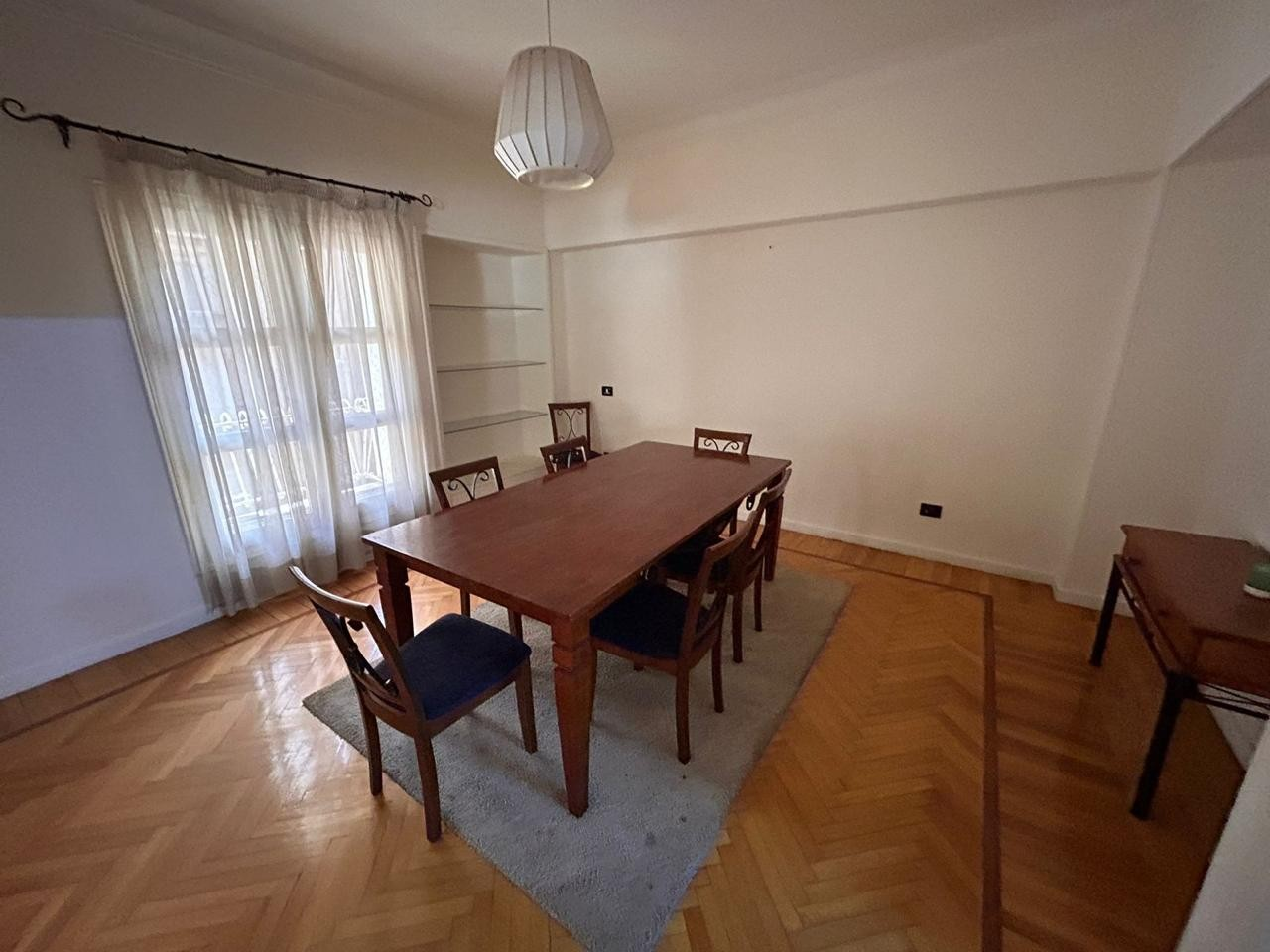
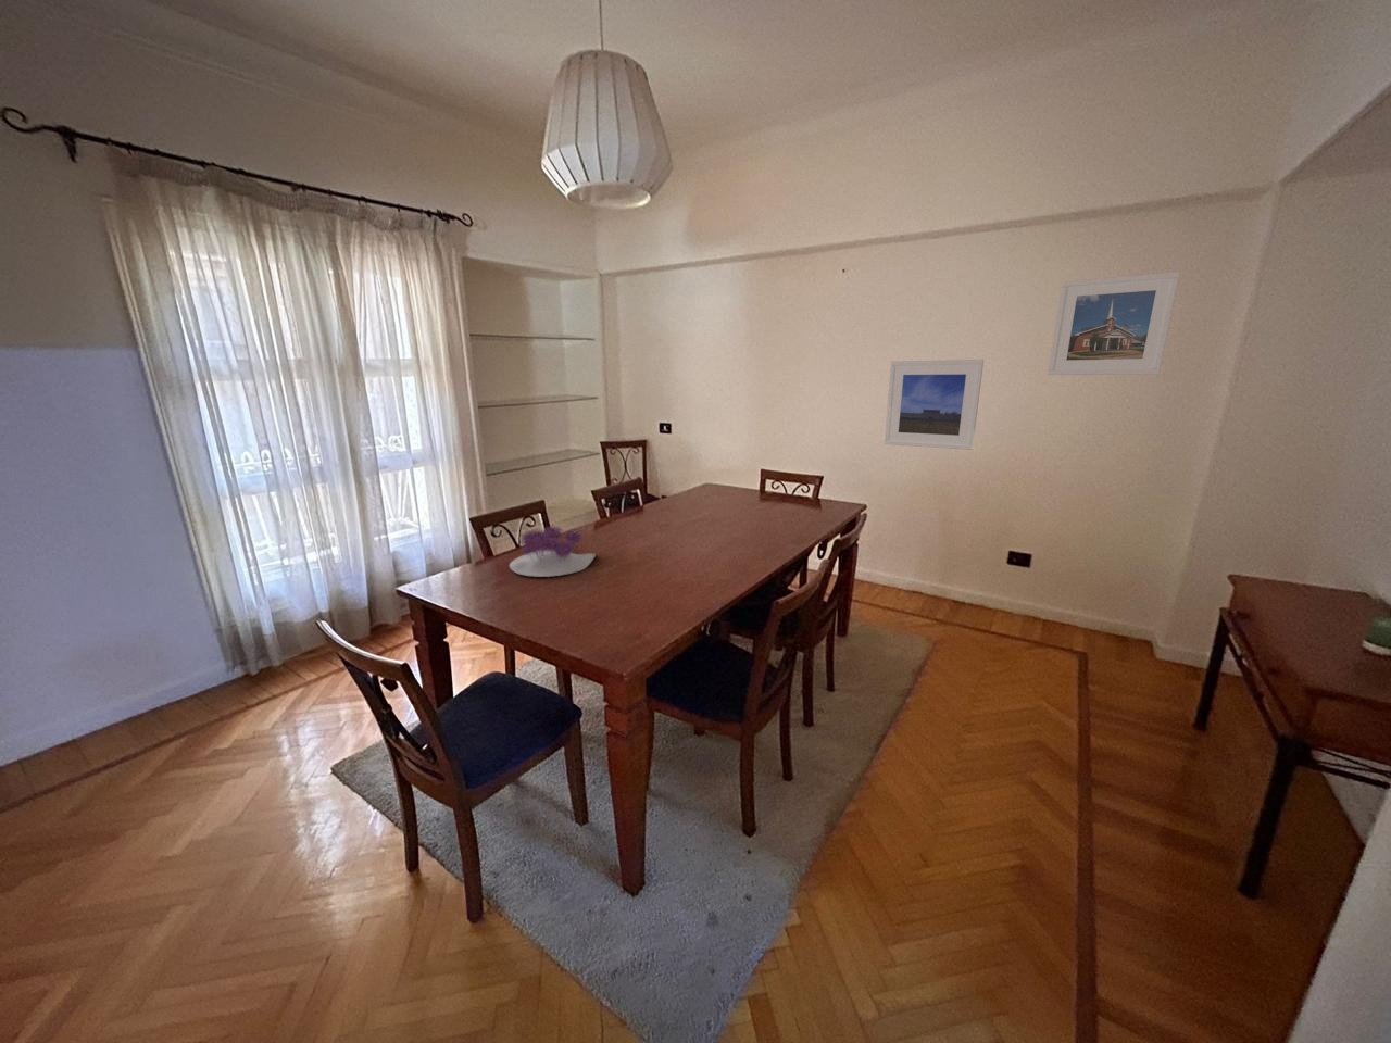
+ flower [508,524,597,578]
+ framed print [1046,271,1182,376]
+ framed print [884,358,985,451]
